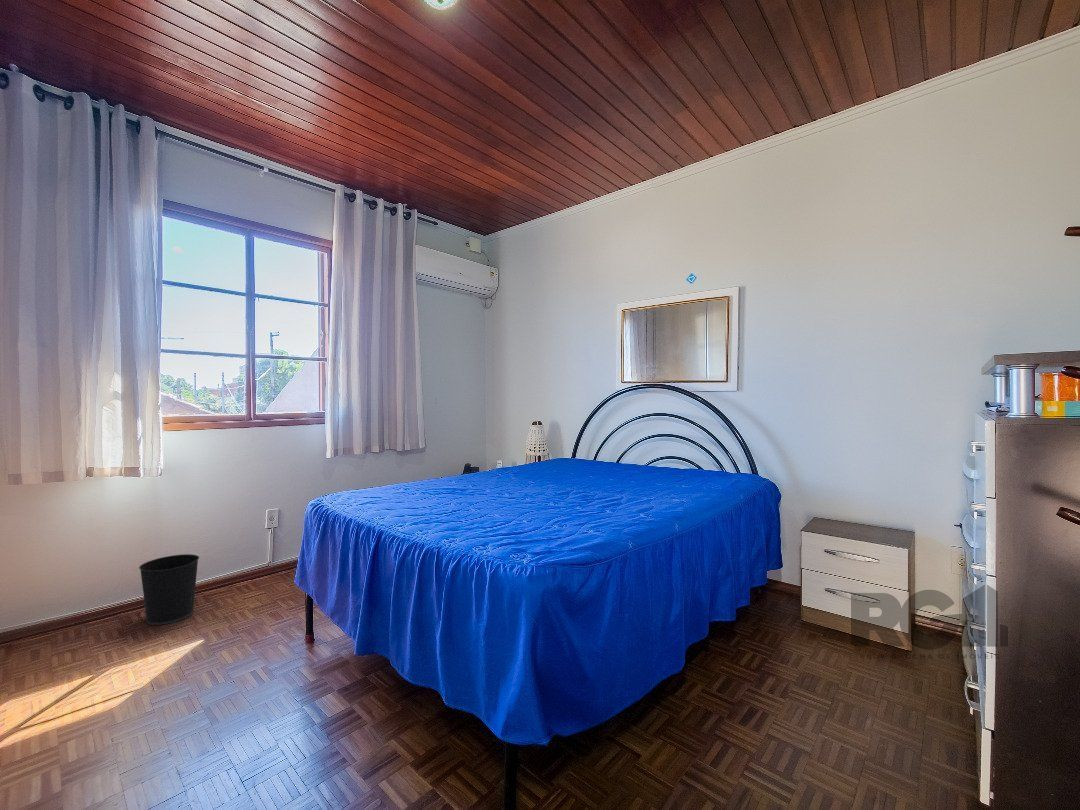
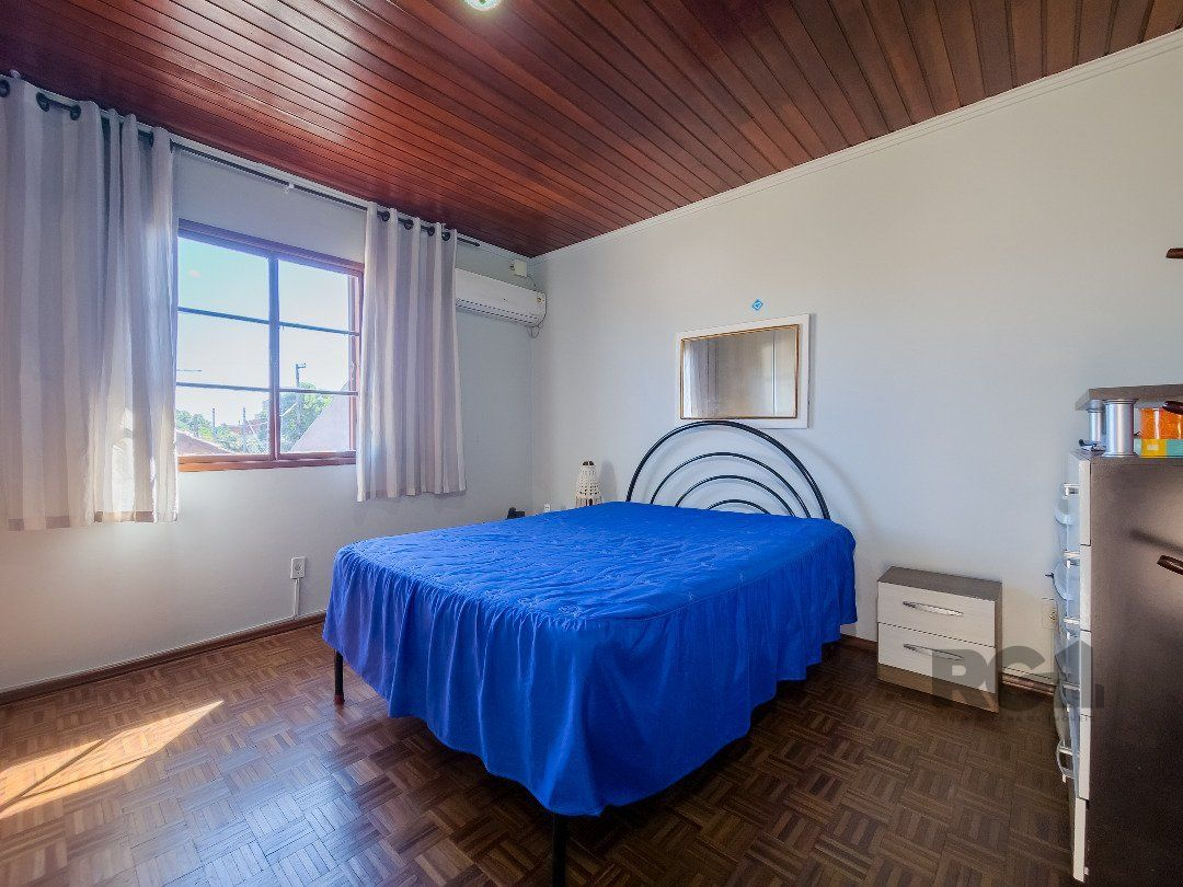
- wastebasket [138,553,200,626]
